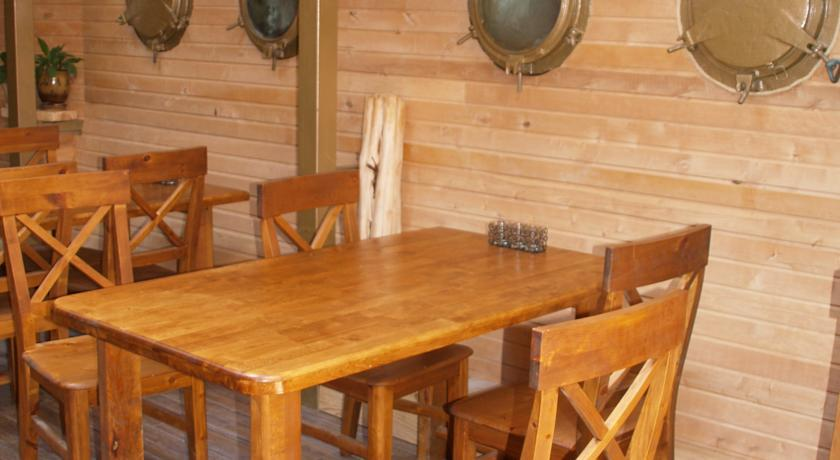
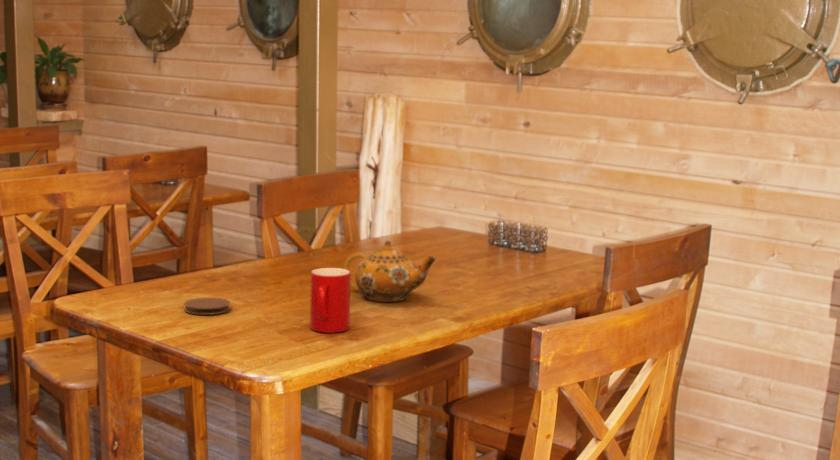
+ teapot [343,240,437,303]
+ coaster [183,297,231,316]
+ cup [309,267,352,334]
